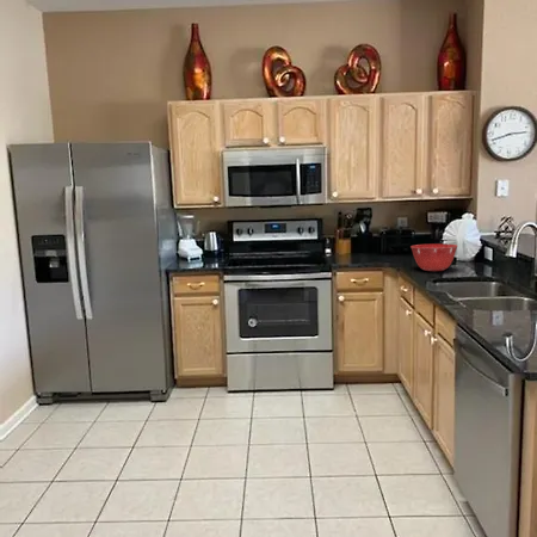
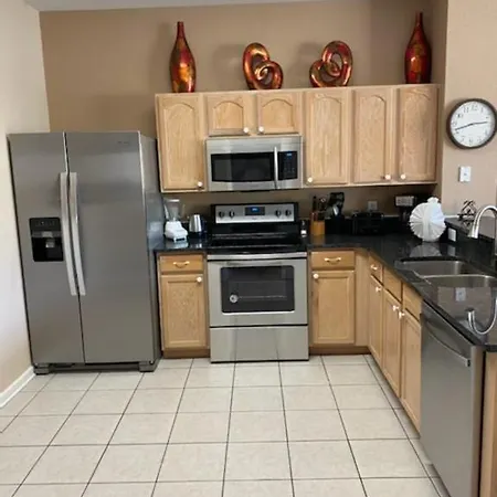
- mixing bowl [409,243,458,272]
